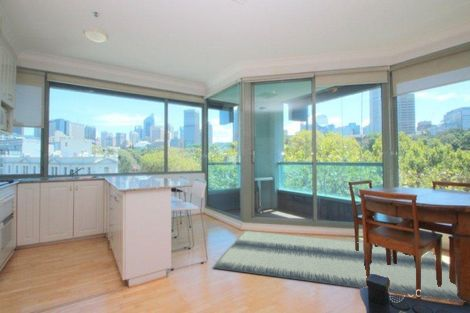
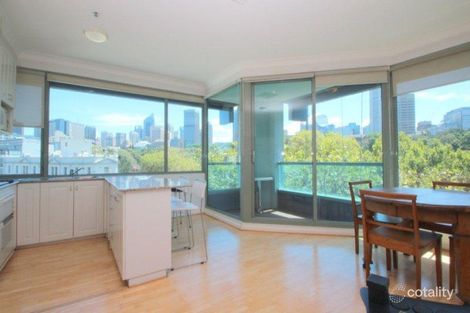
- rug [211,229,467,303]
